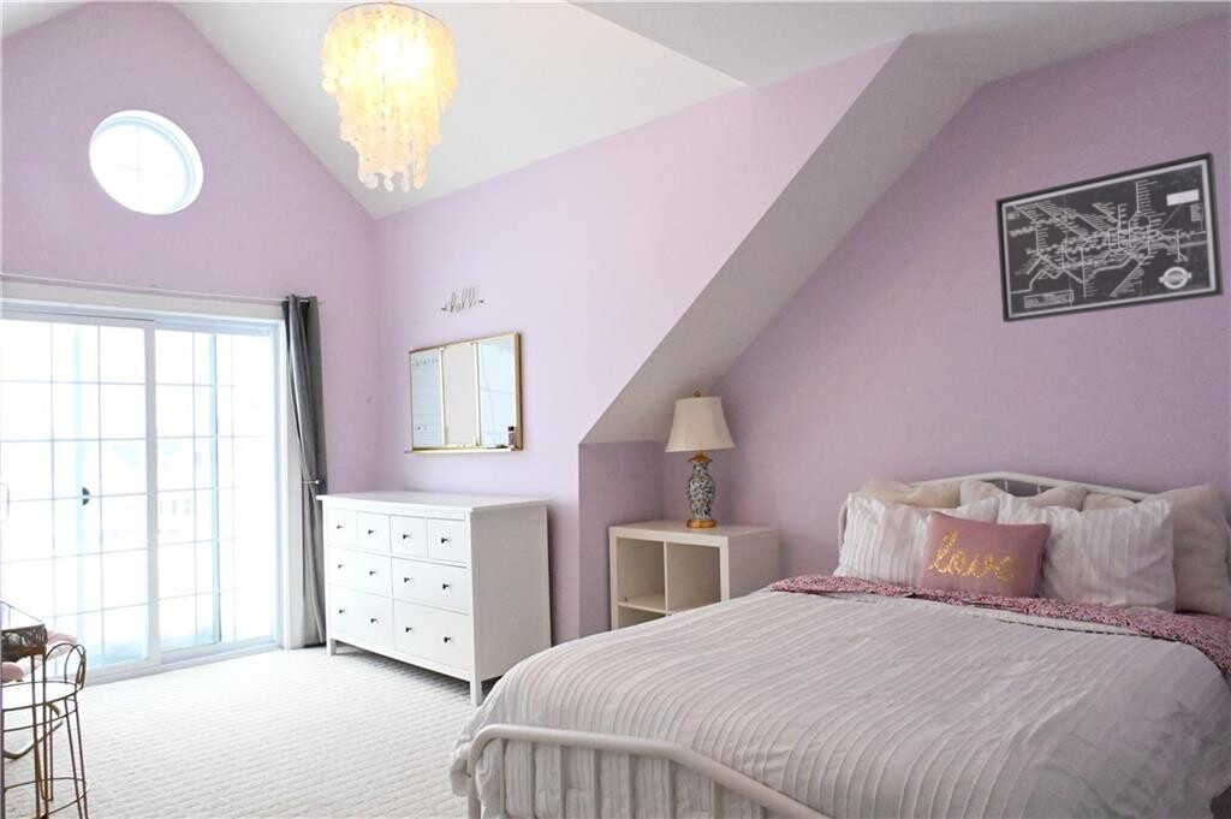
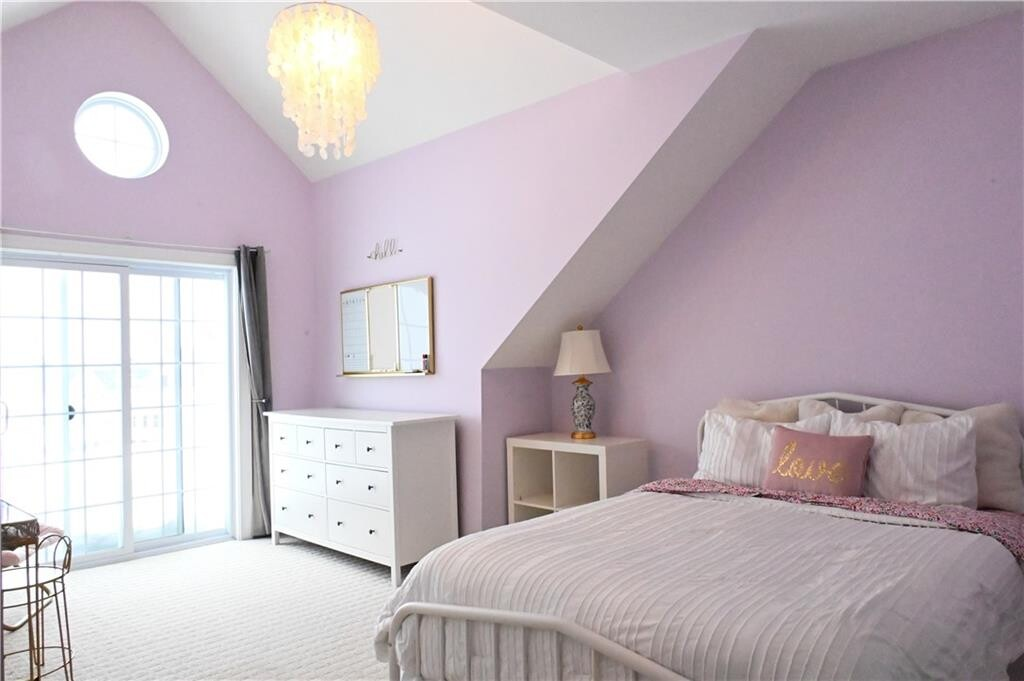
- wall art [994,152,1225,324]
